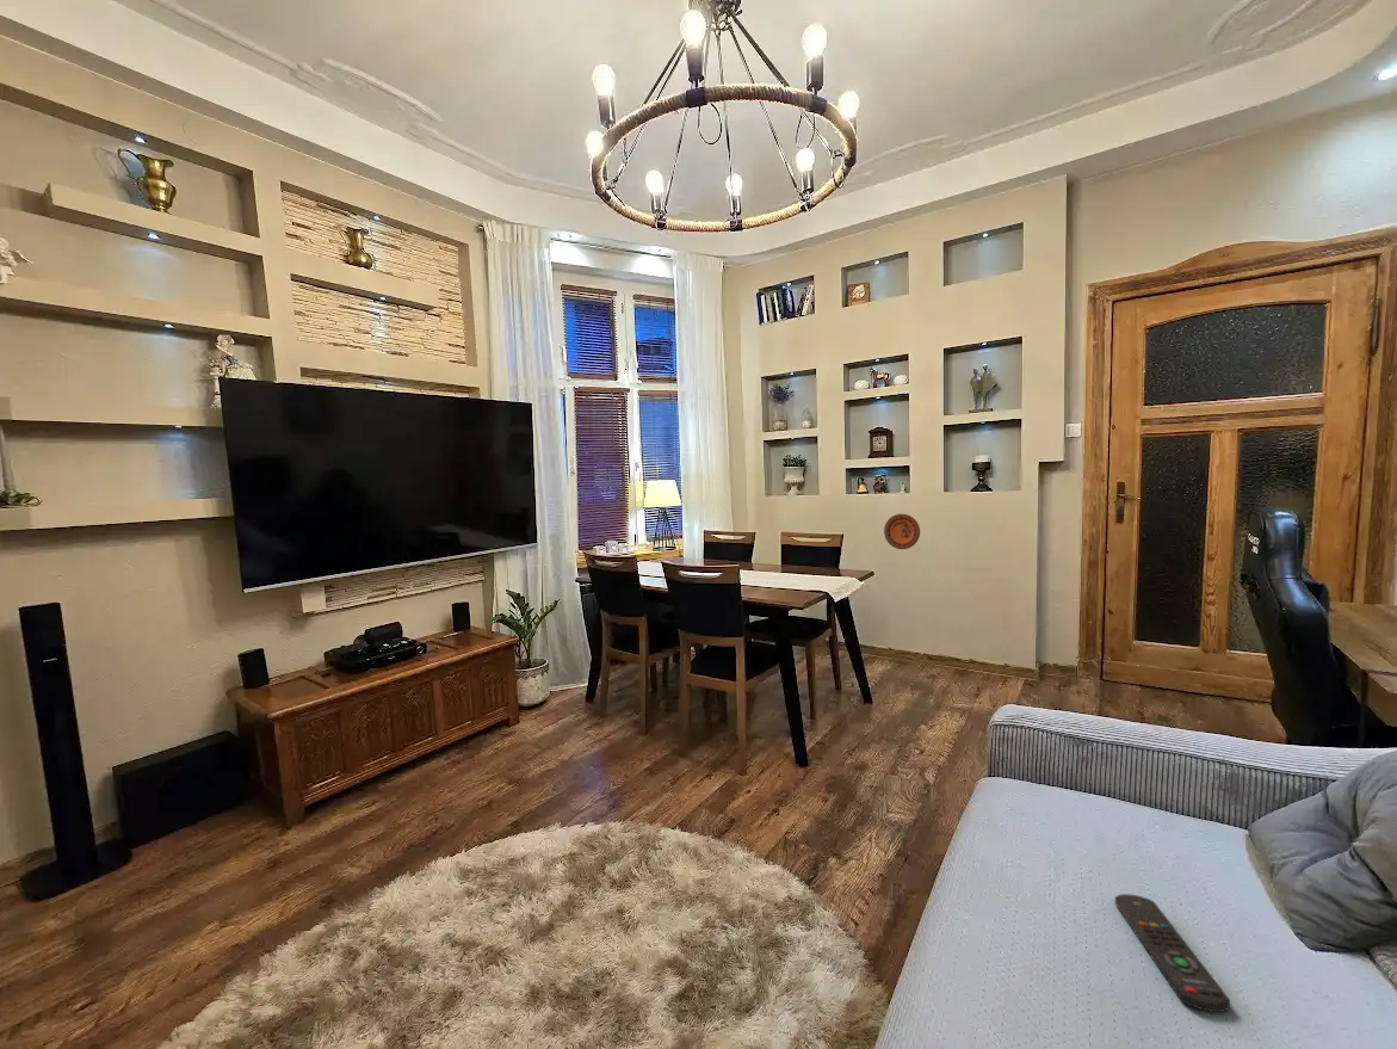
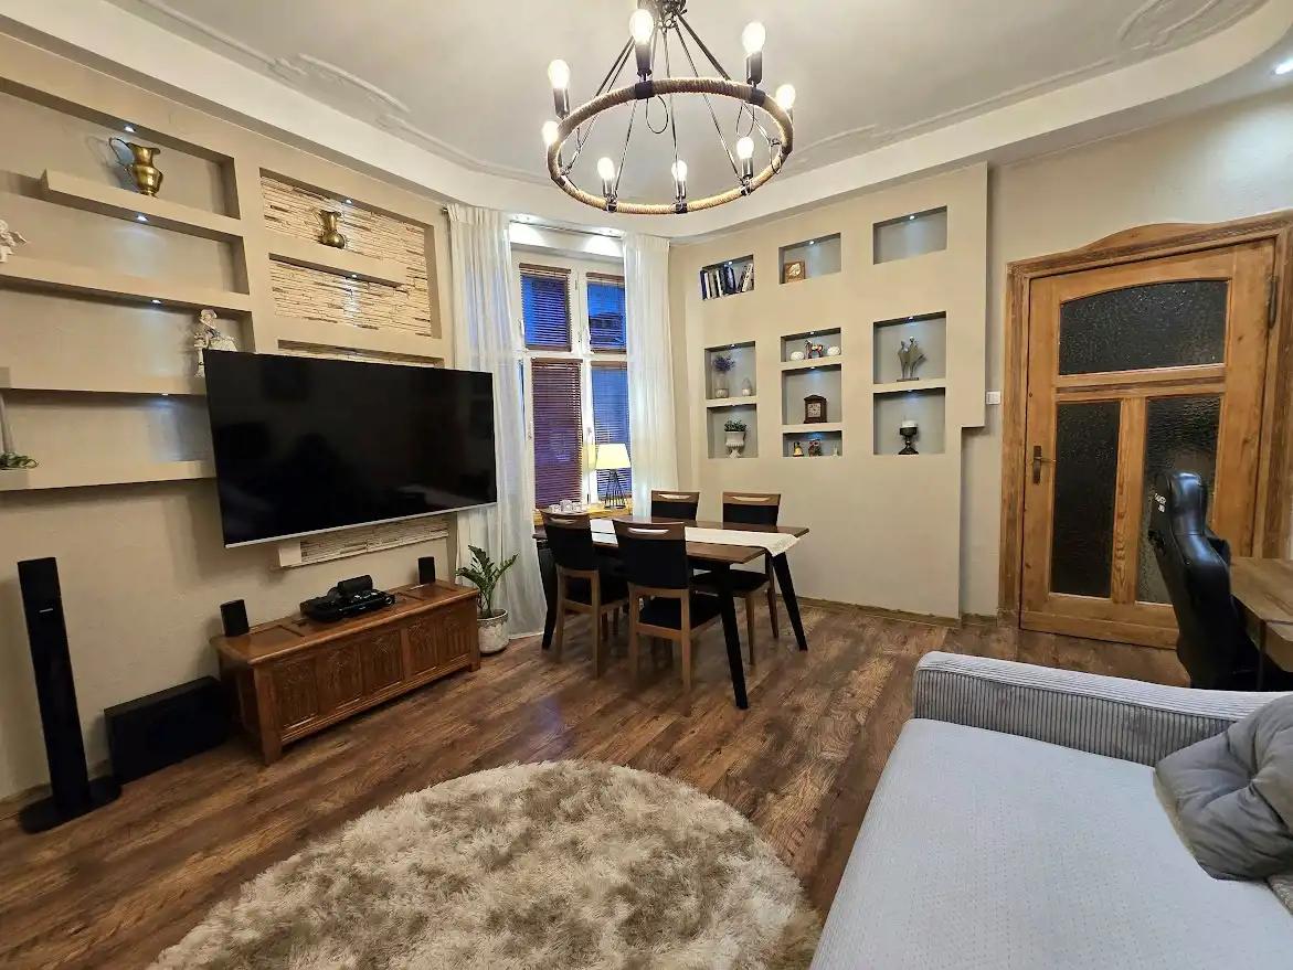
- decorative plate [883,513,921,550]
- remote control [1114,893,1231,1013]
